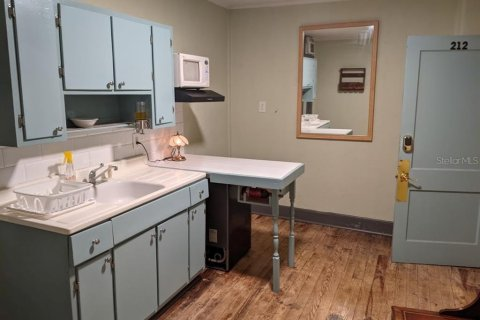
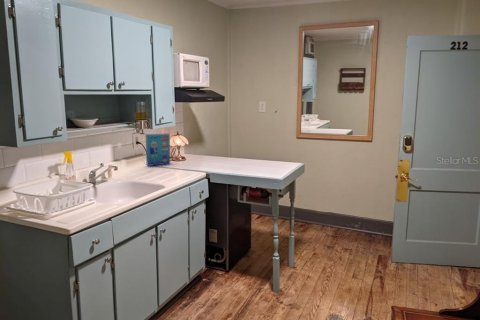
+ cereal box [145,132,171,167]
